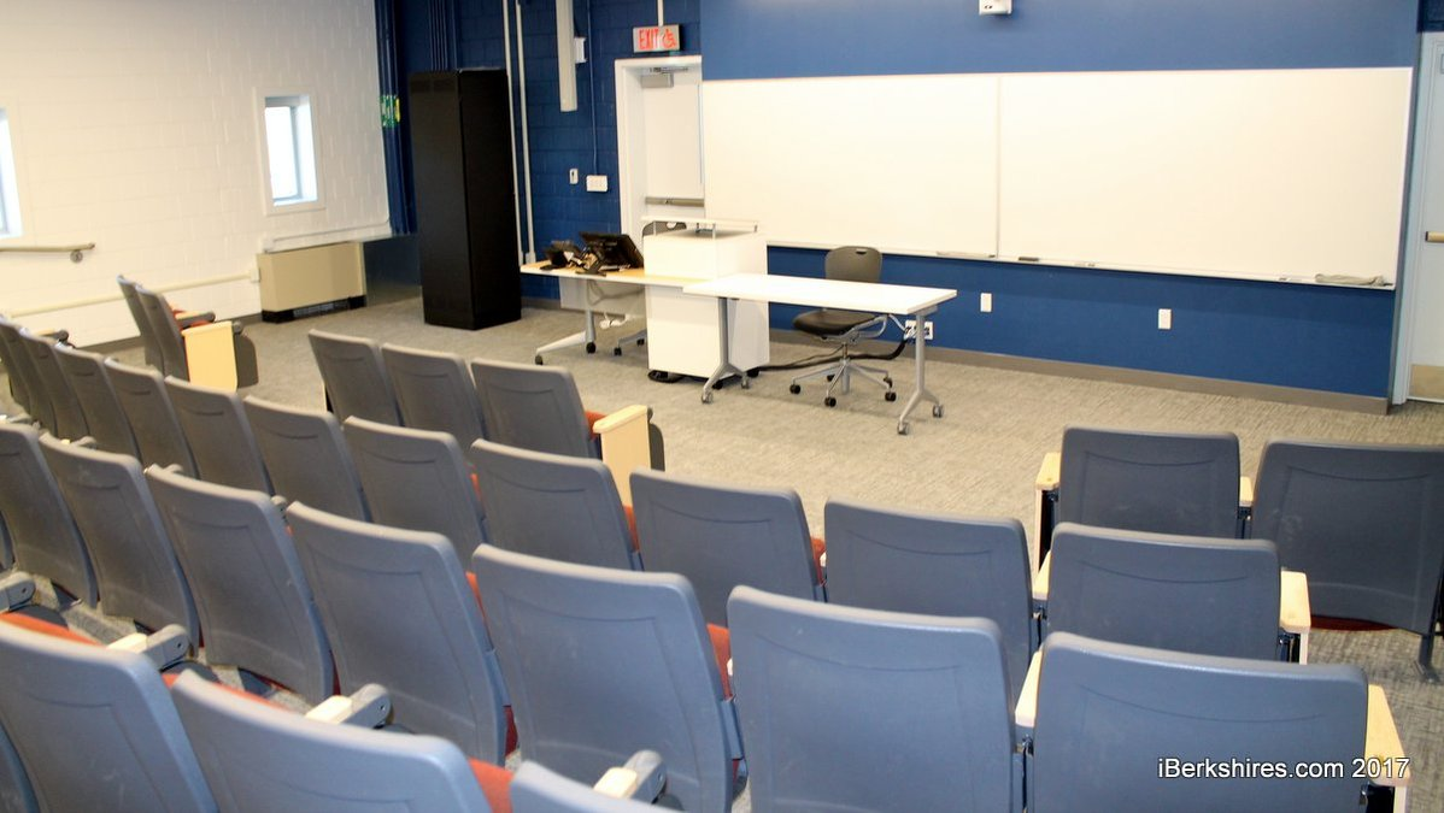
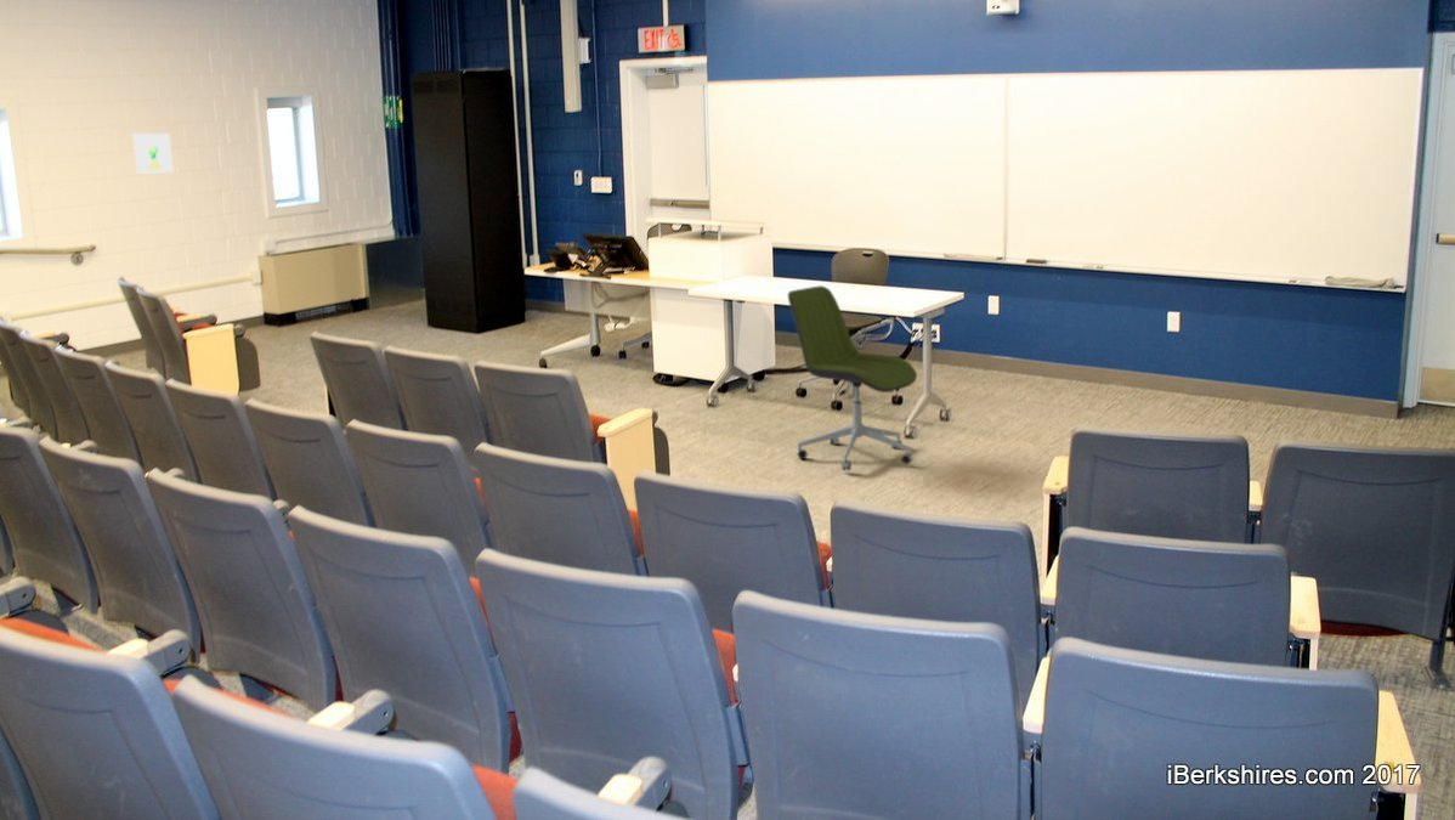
+ office chair [787,284,918,471]
+ wall art [131,132,175,175]
